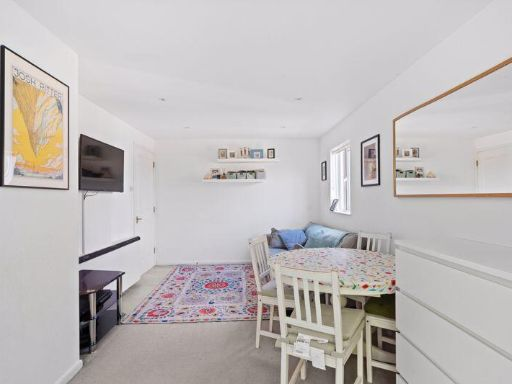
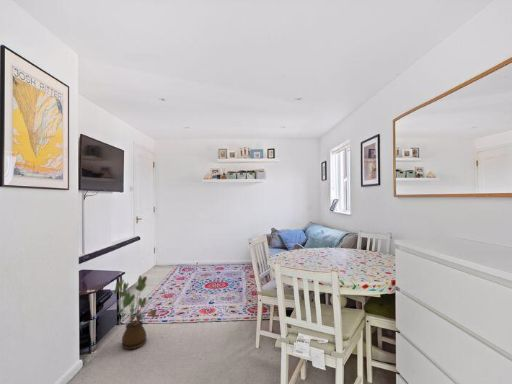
+ house plant [113,274,169,350]
